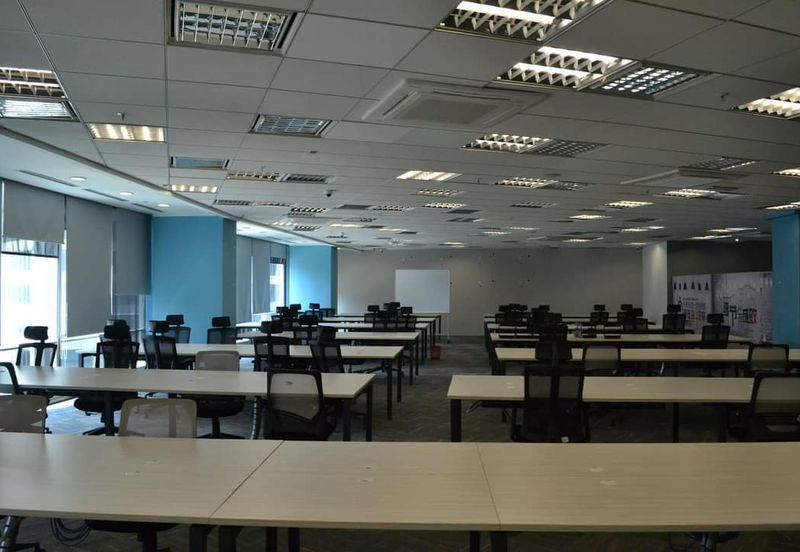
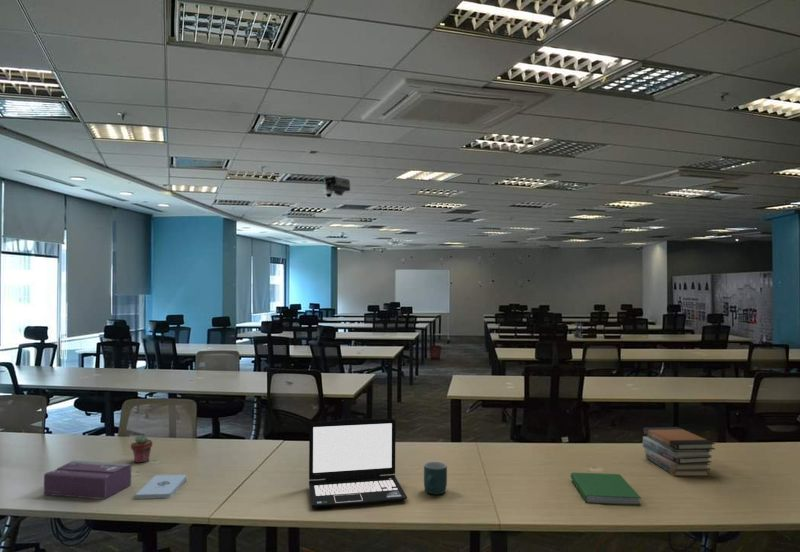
+ laptop [308,418,408,508]
+ potted succulent [130,434,153,464]
+ tissue box [43,460,132,500]
+ notepad [134,474,187,500]
+ projector [324,175,351,197]
+ book stack [642,426,716,477]
+ hardcover book [570,472,642,506]
+ mug [423,461,448,495]
